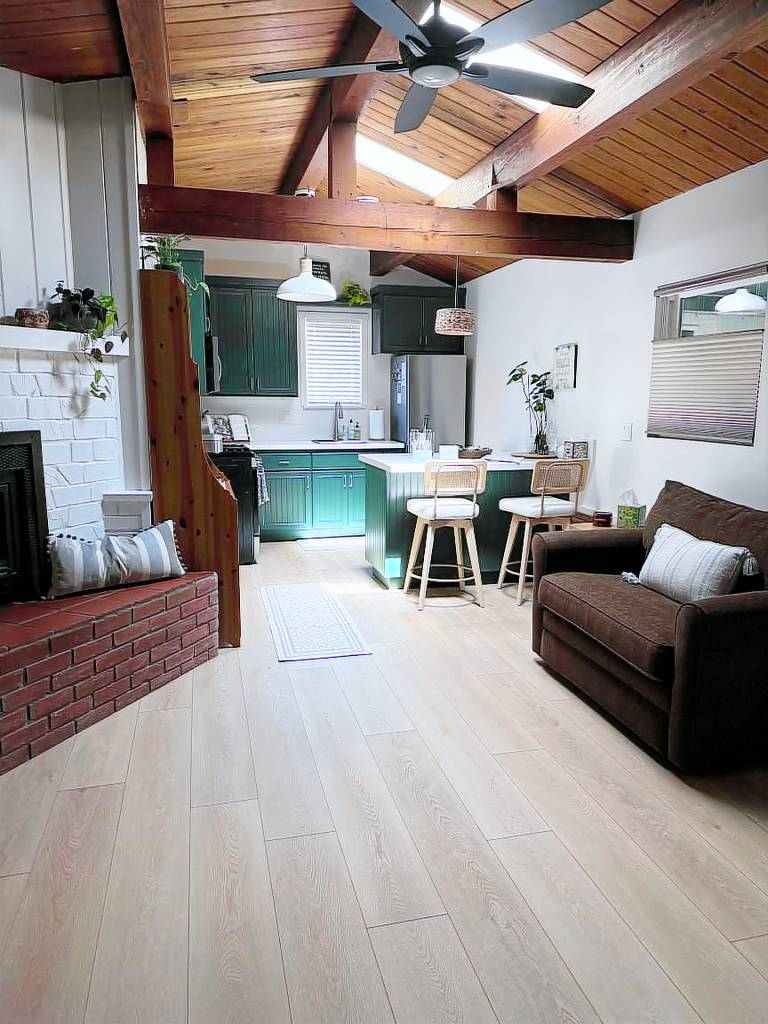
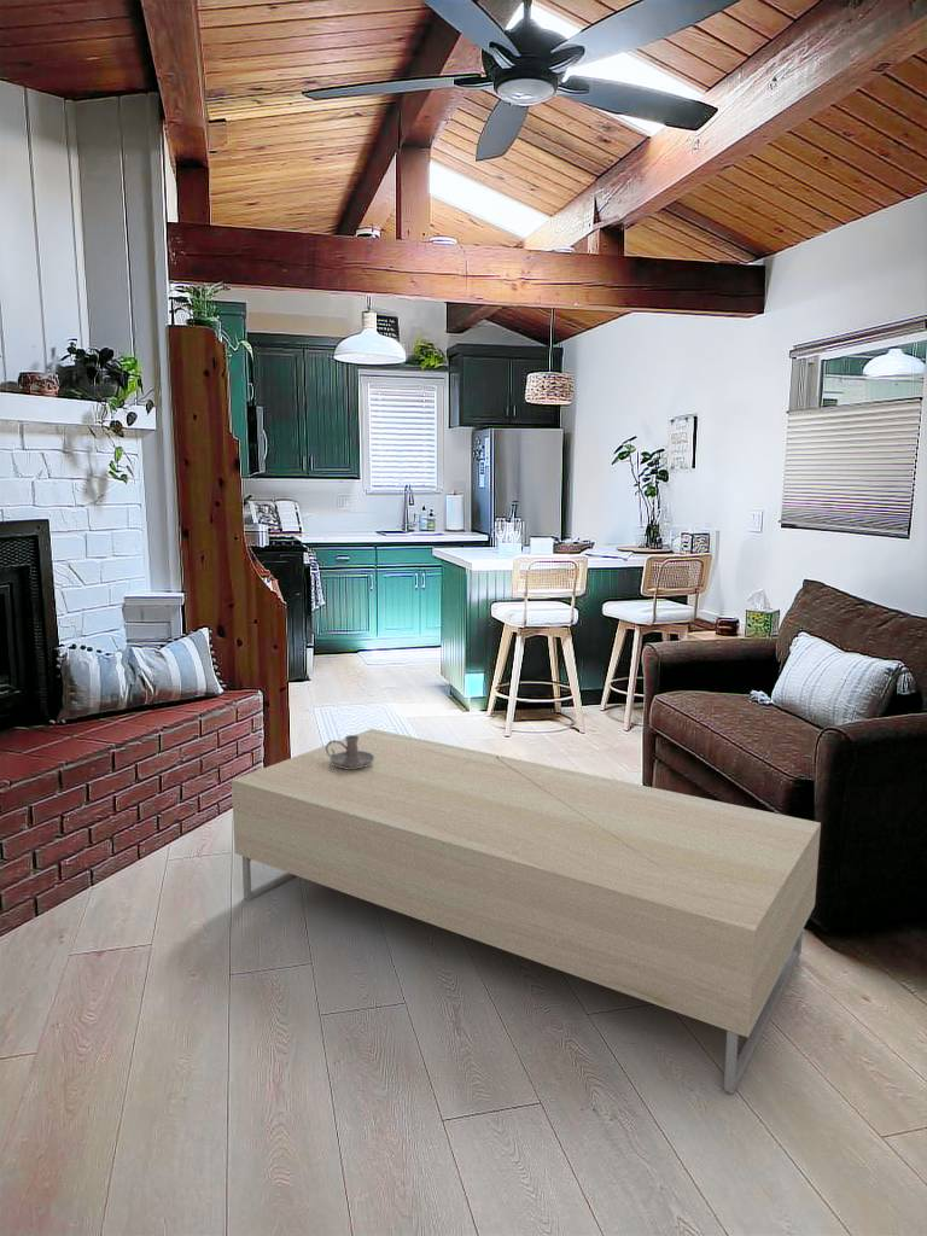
+ coffee table [231,728,822,1095]
+ candle holder [325,734,374,769]
